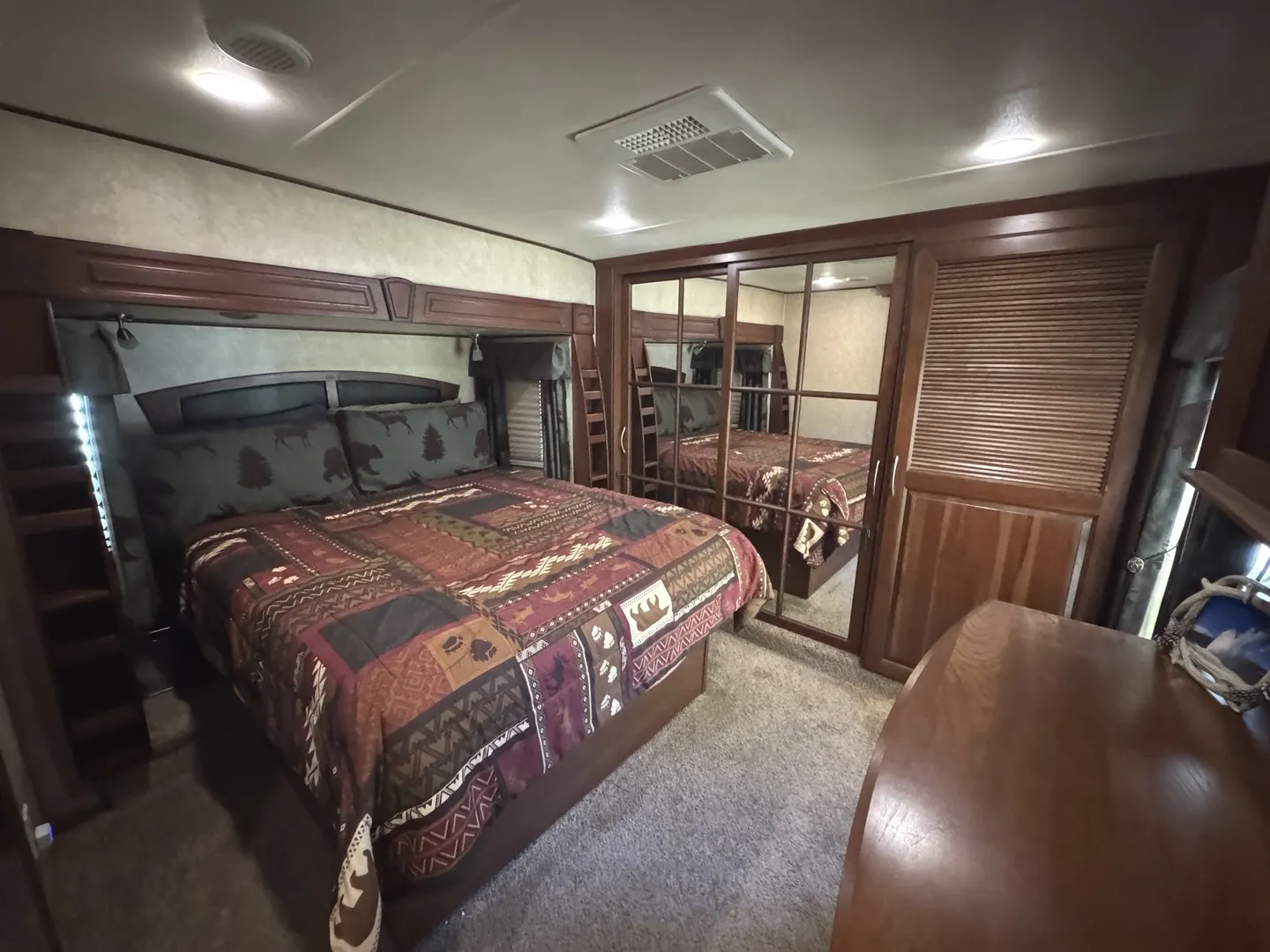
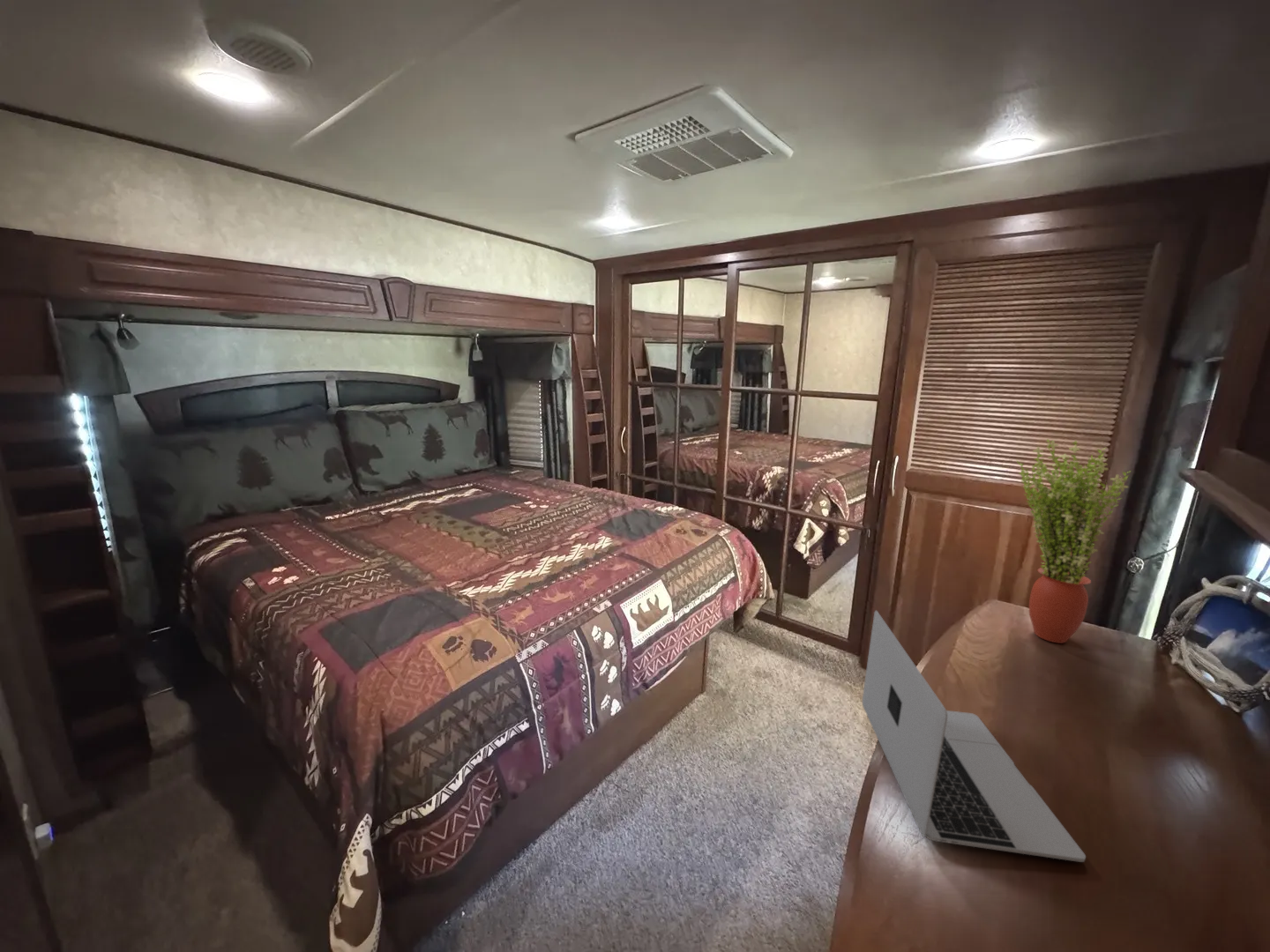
+ potted plant [1014,438,1132,644]
+ laptop [862,610,1087,863]
